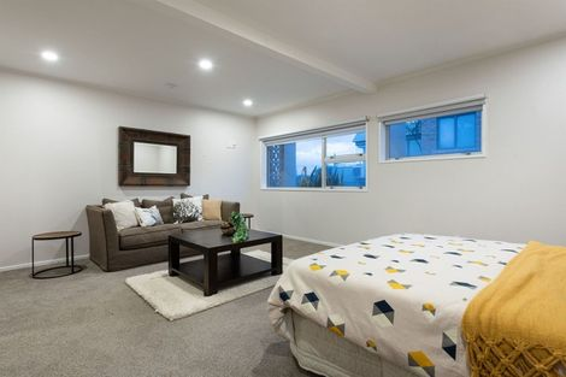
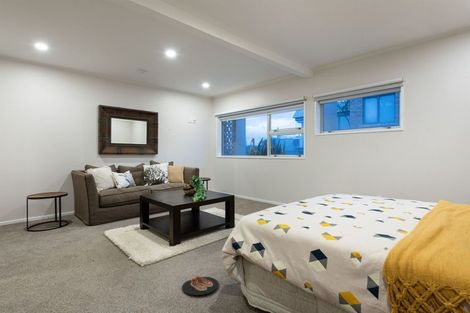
+ slippers [181,276,220,296]
